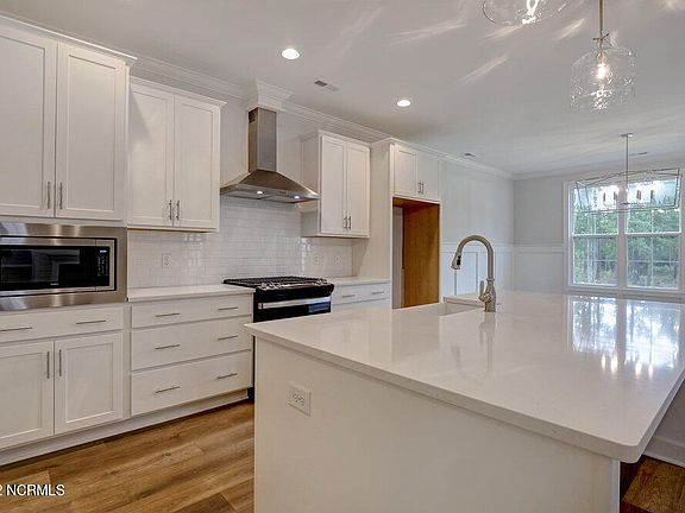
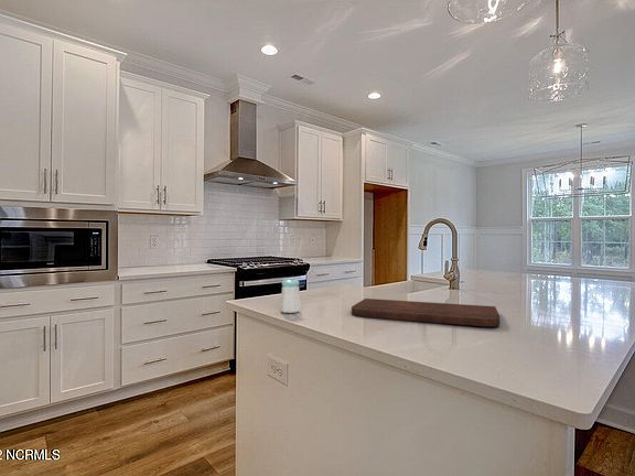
+ salt shaker [279,279,302,314]
+ cutting board [351,298,501,327]
